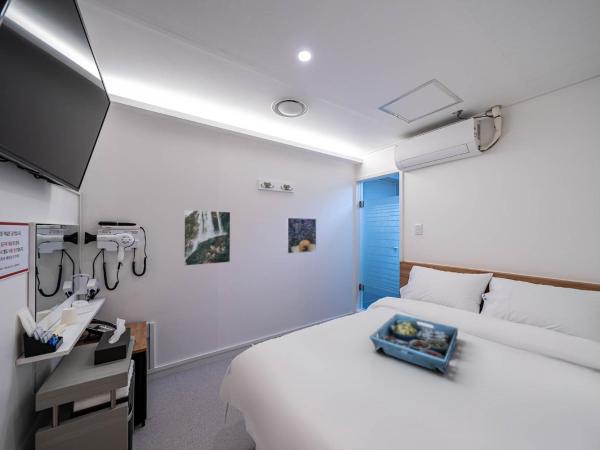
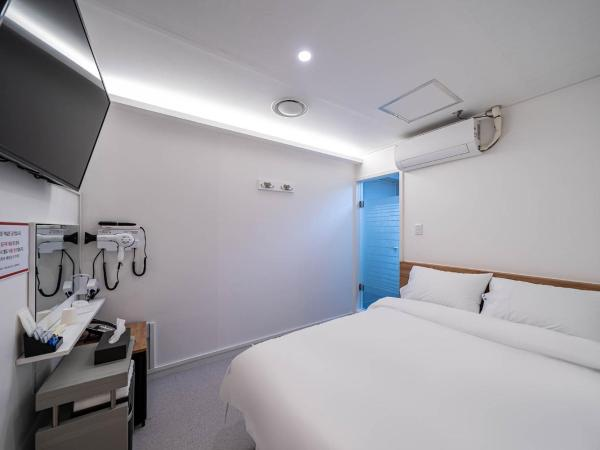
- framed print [183,209,231,267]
- serving tray [368,313,459,375]
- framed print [286,217,317,255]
